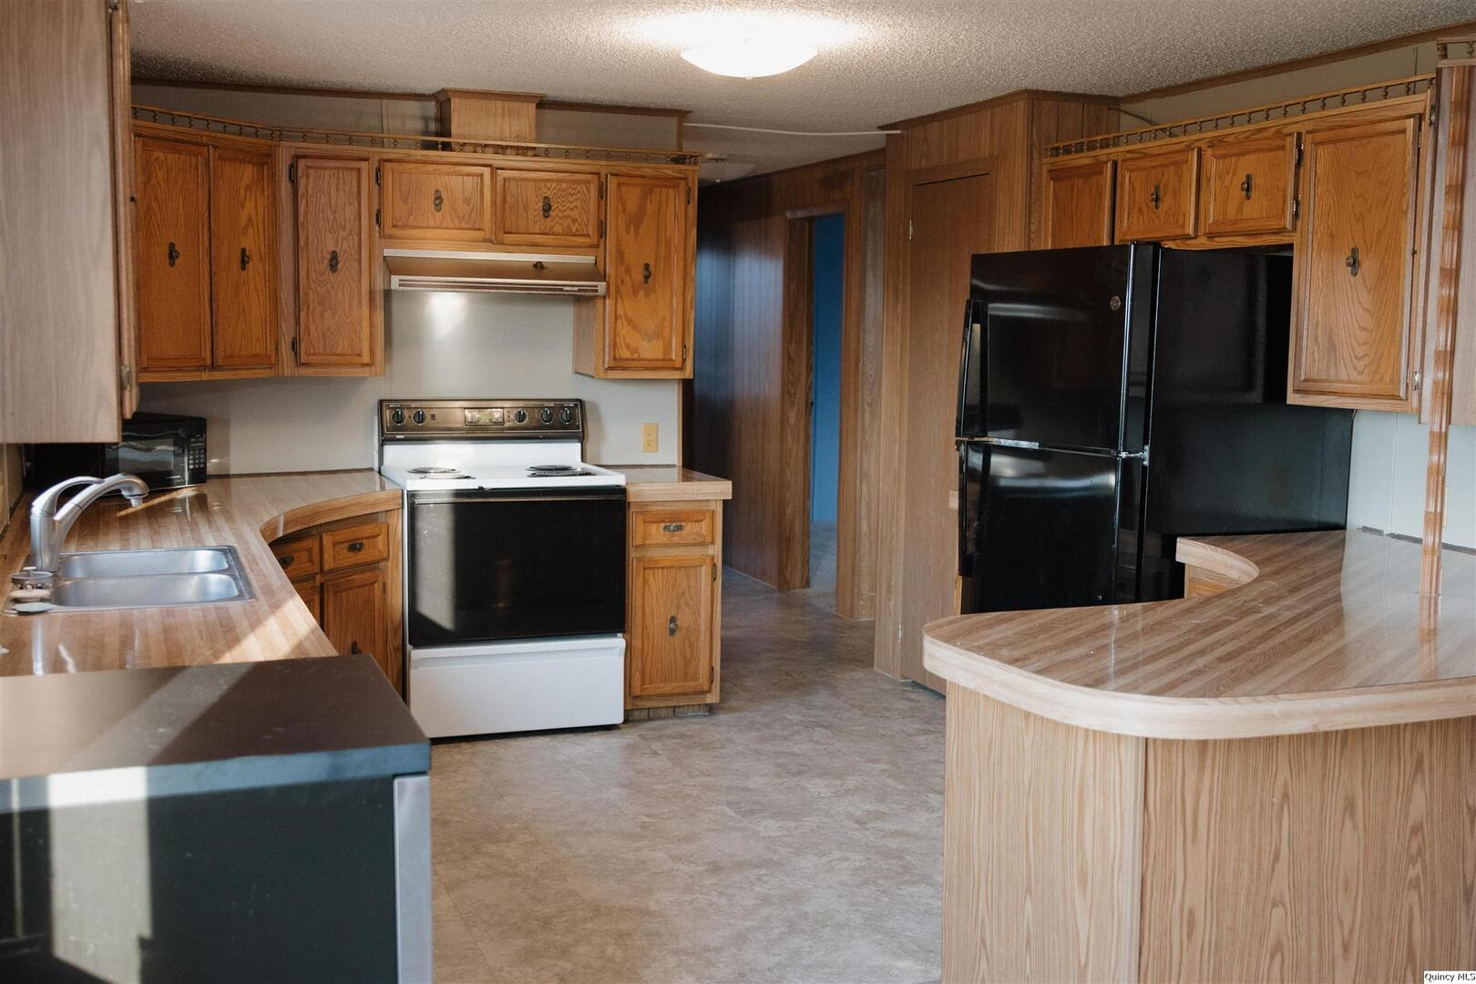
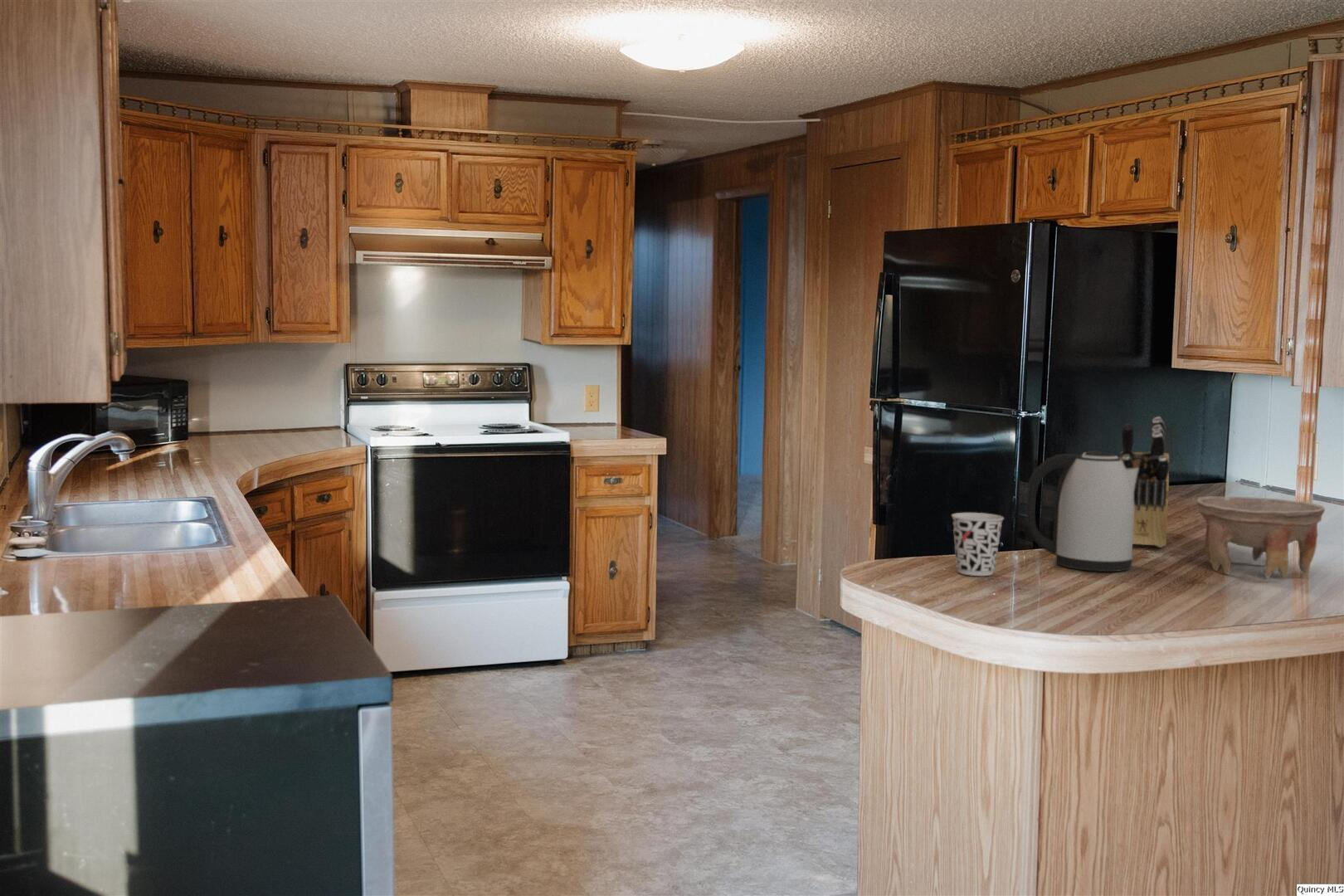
+ cup [951,512,1005,577]
+ bowl [1196,495,1326,579]
+ knife block [1119,416,1170,548]
+ kettle [1025,450,1139,572]
